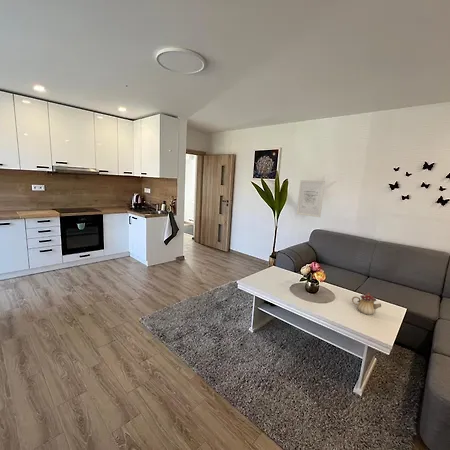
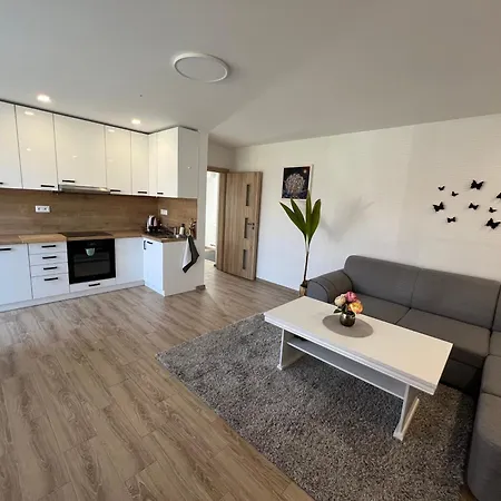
- teapot [351,292,382,316]
- wall art [296,179,326,218]
